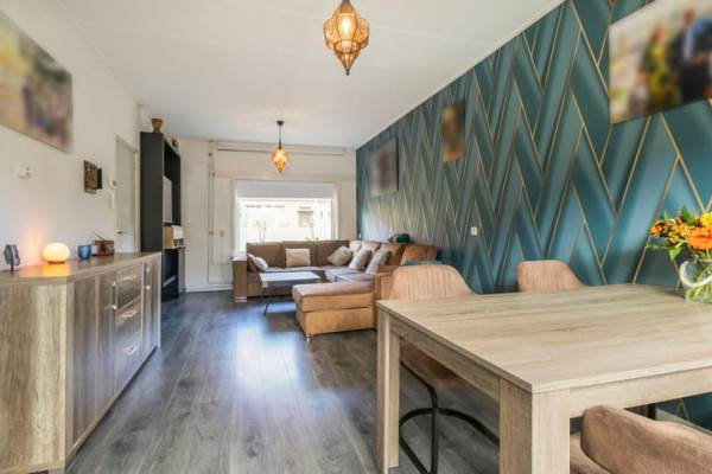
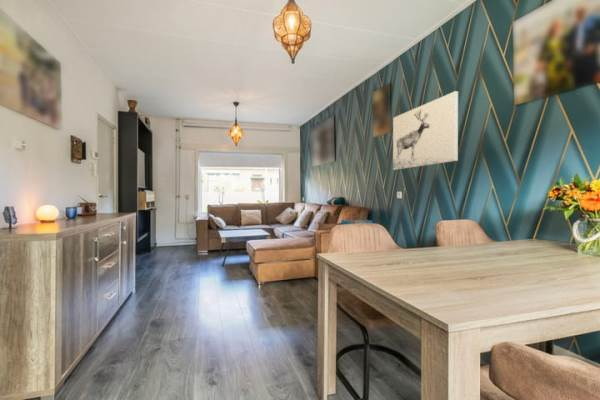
+ wall art [392,90,459,171]
